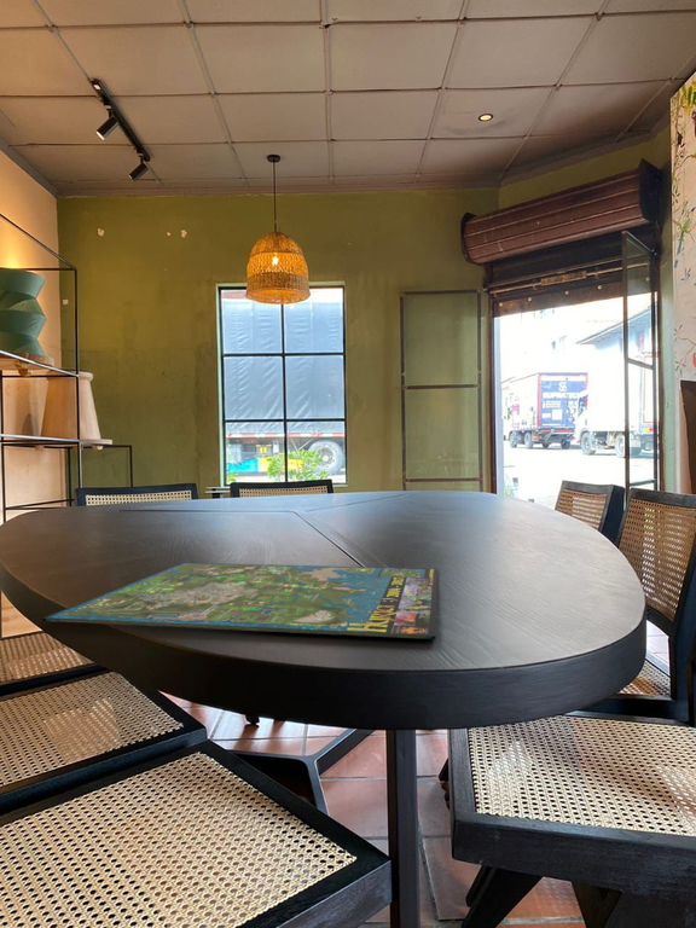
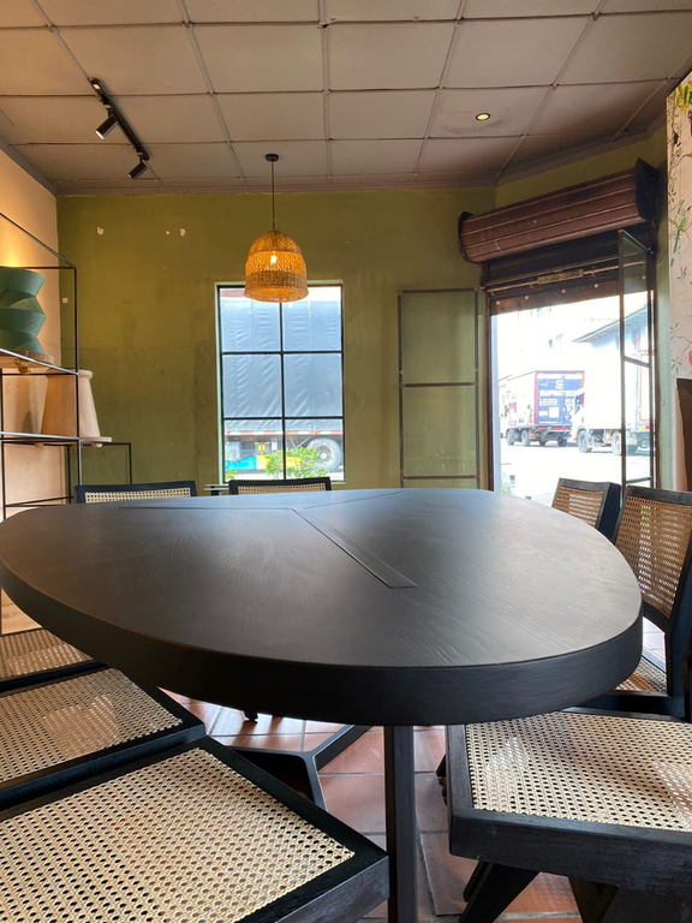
- board game [41,562,439,640]
